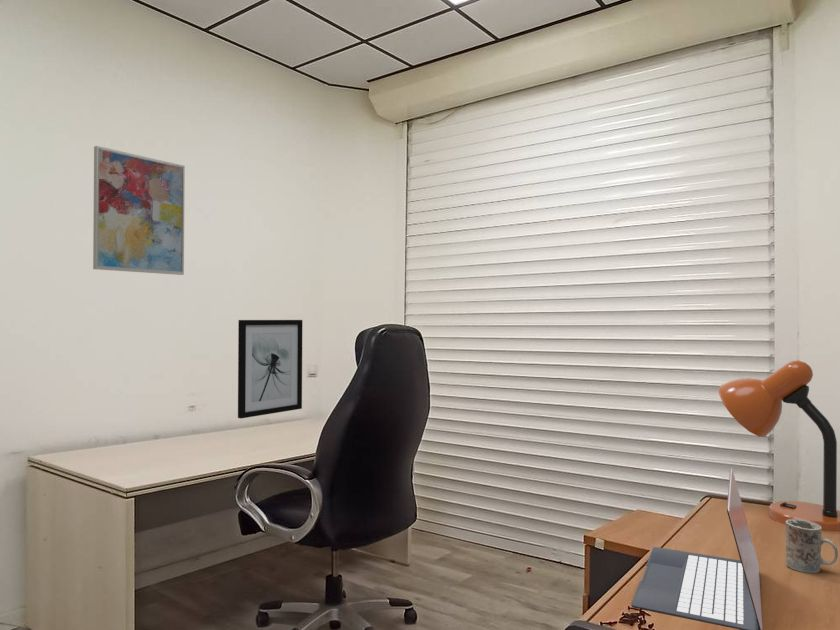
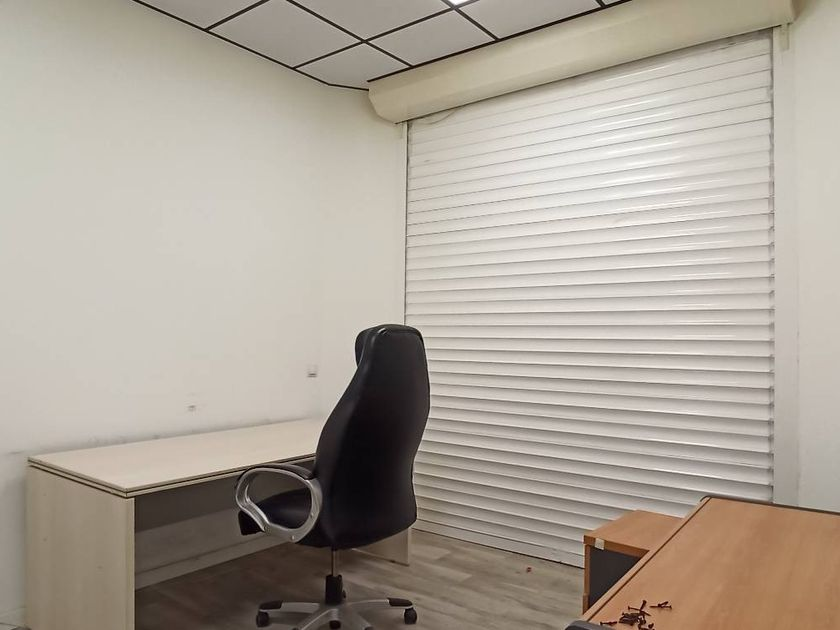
- wall art [237,319,303,419]
- desk lamp [718,360,840,532]
- mug [785,519,839,574]
- laptop [630,468,764,630]
- wall art [92,145,186,276]
